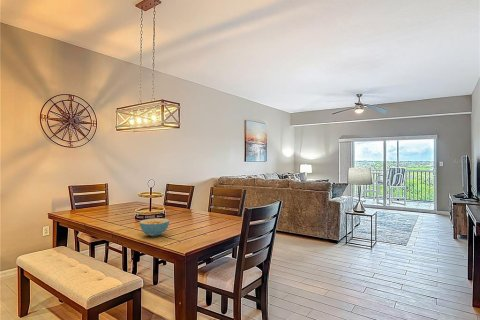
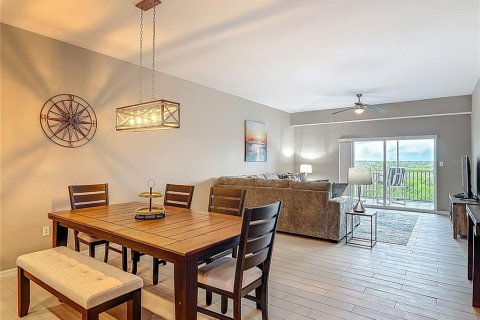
- cereal bowl [139,217,170,237]
